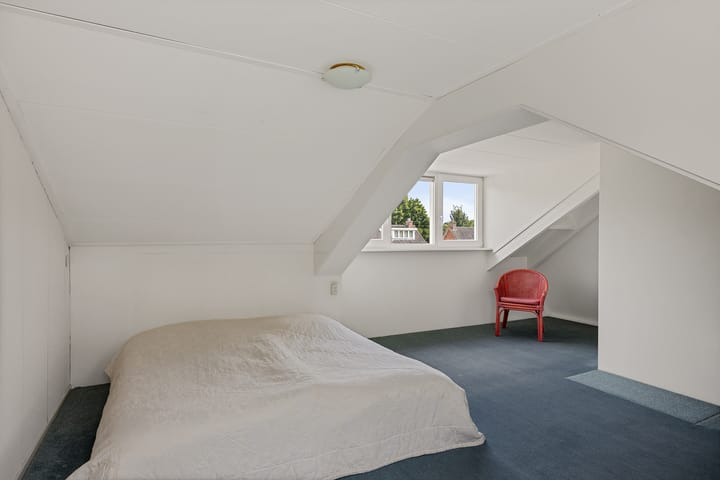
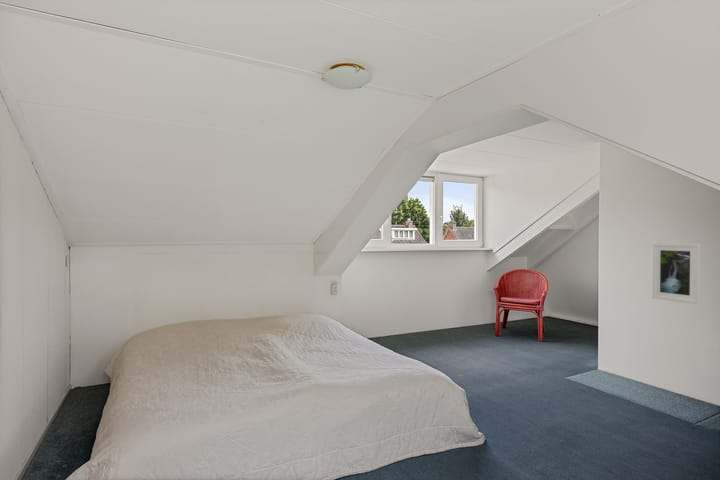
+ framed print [651,242,701,305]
